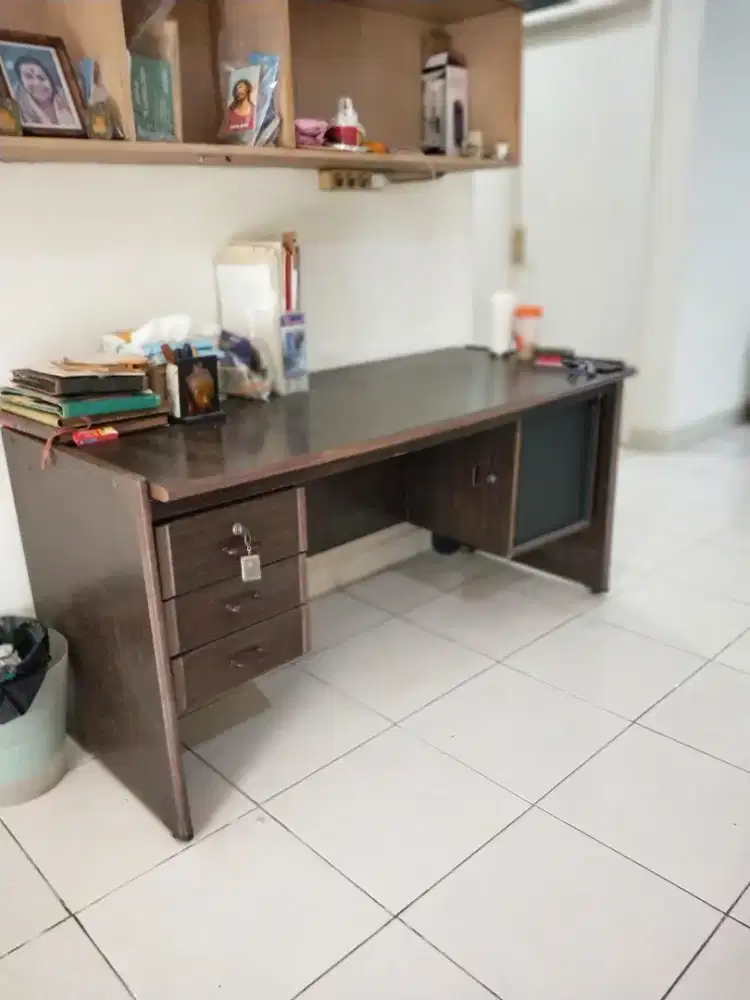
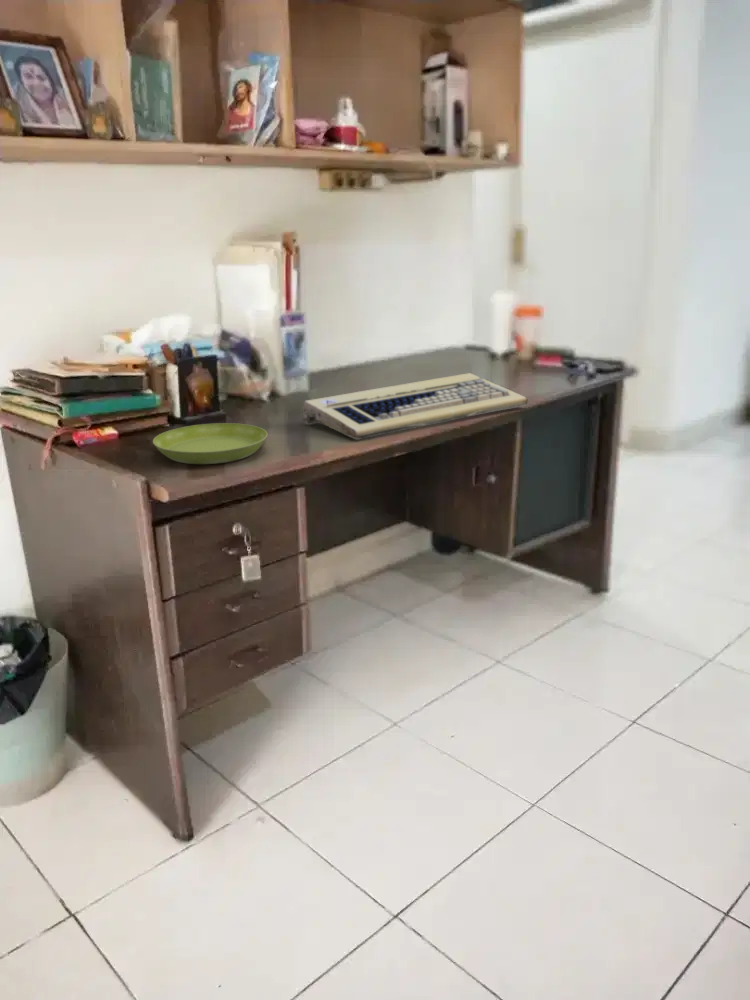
+ saucer [152,422,268,465]
+ computer keyboard [301,372,529,440]
